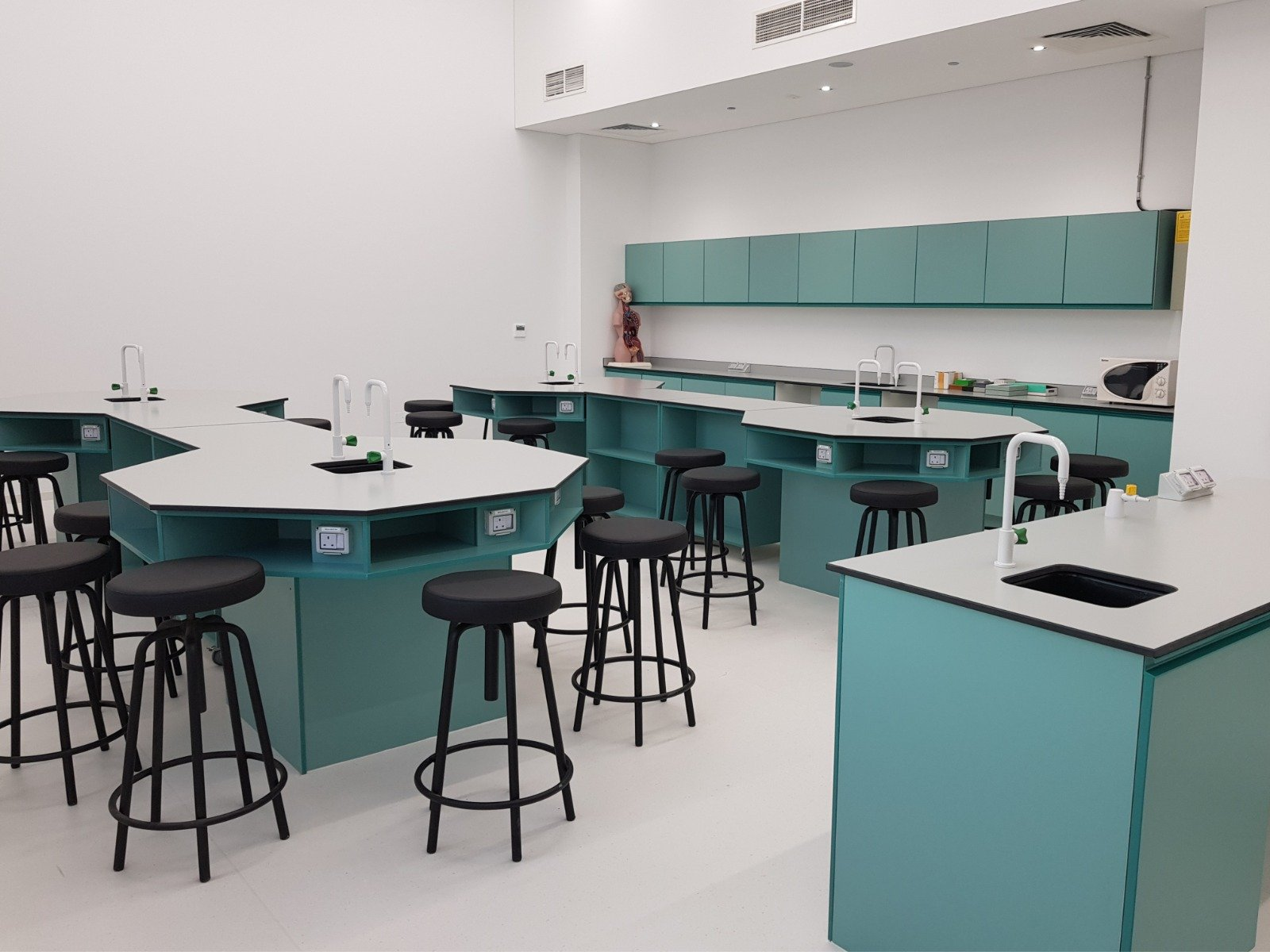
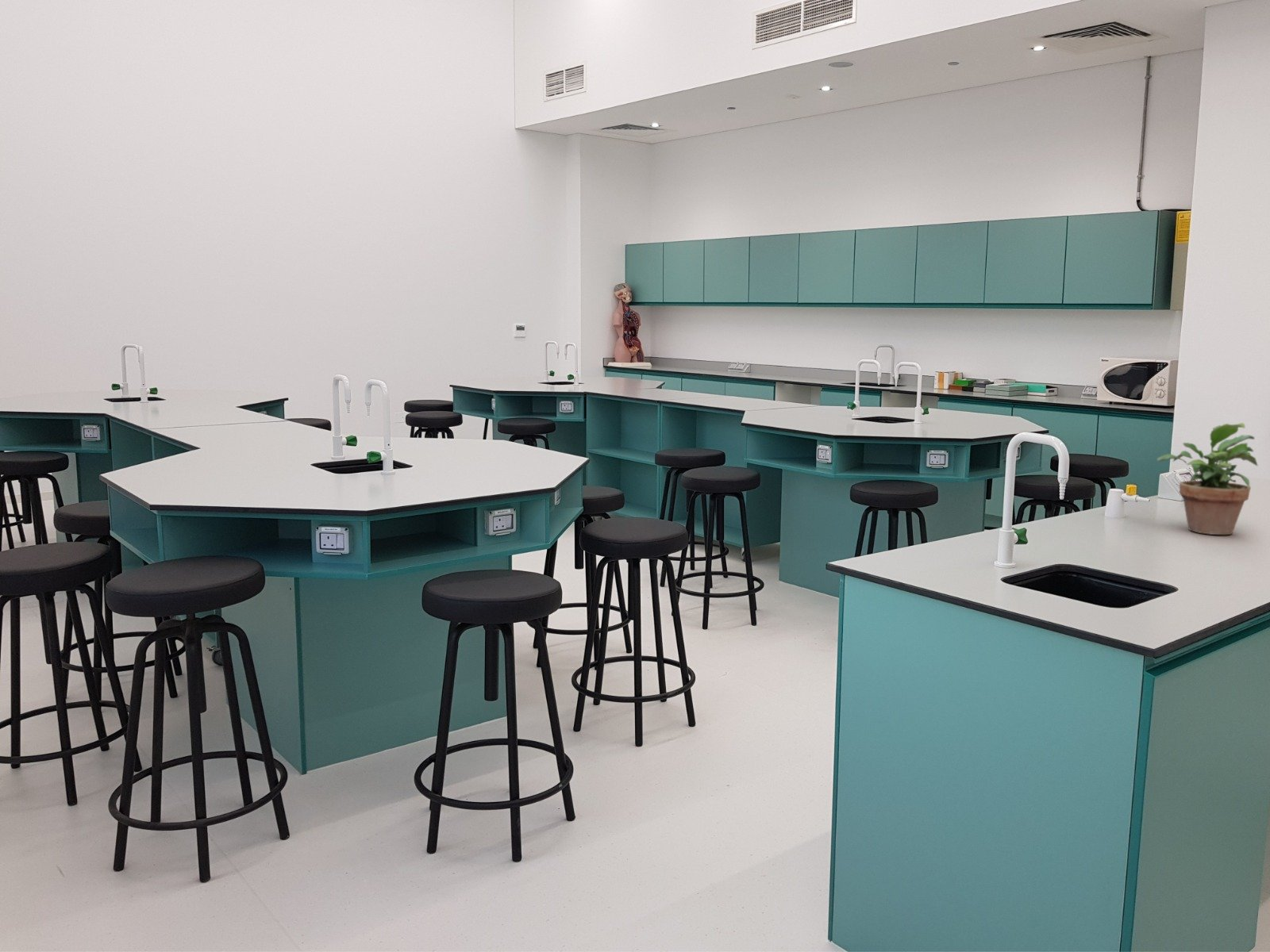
+ potted plant [1156,422,1259,536]
